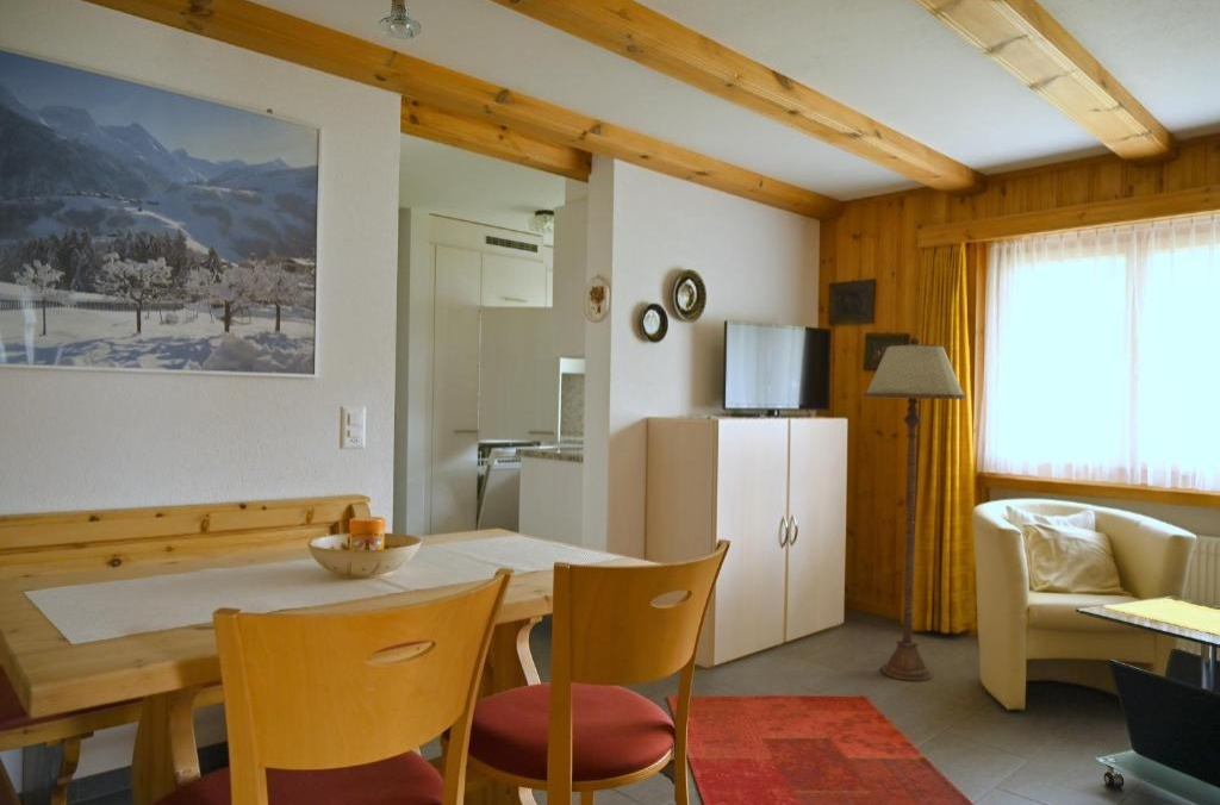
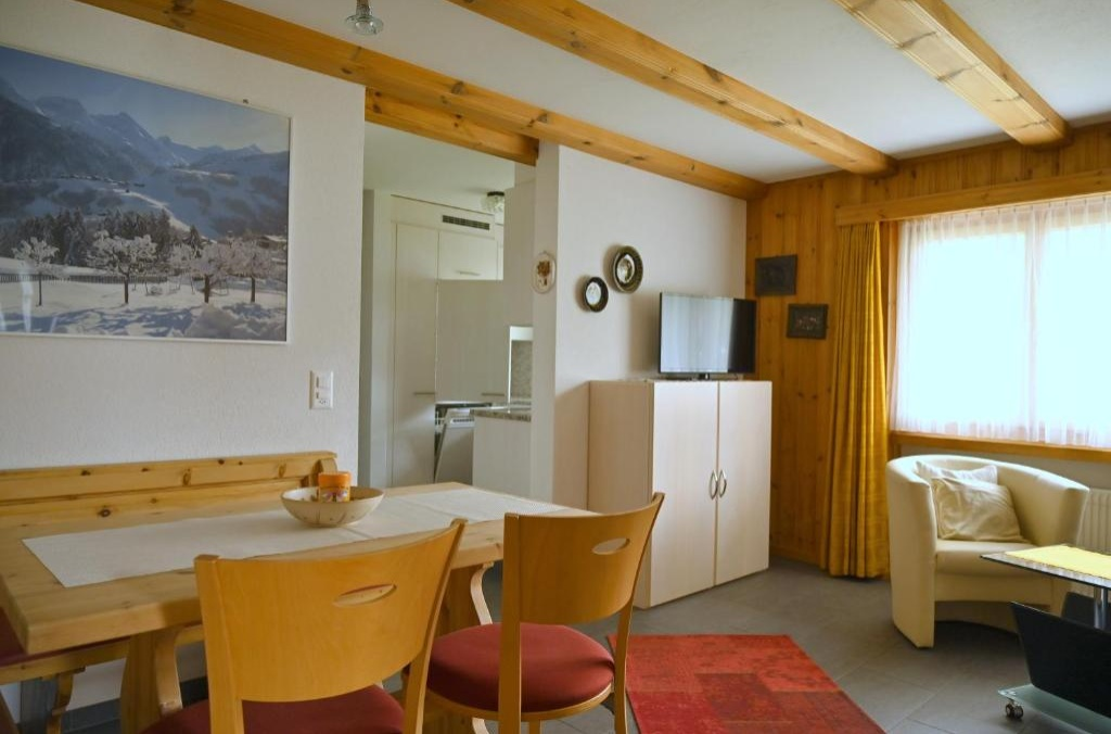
- floor lamp [863,337,967,682]
